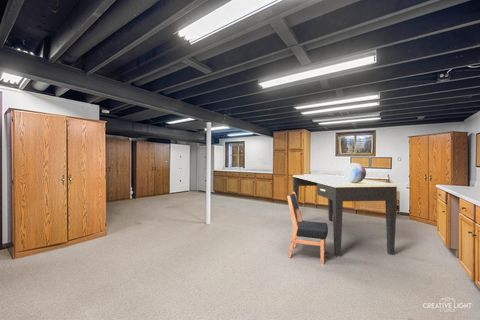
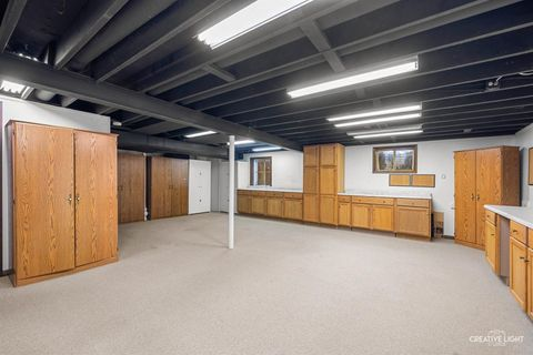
- dining chair [286,191,329,265]
- decorative globe [342,162,367,183]
- dining table [292,174,398,258]
